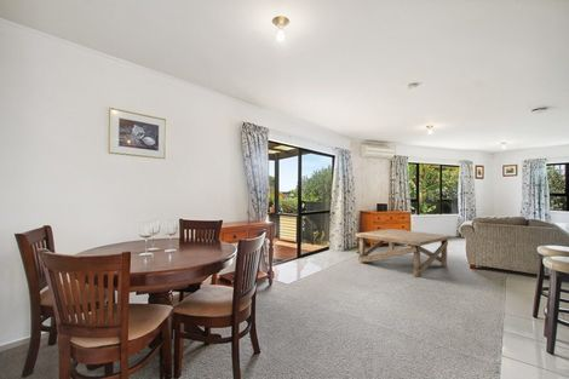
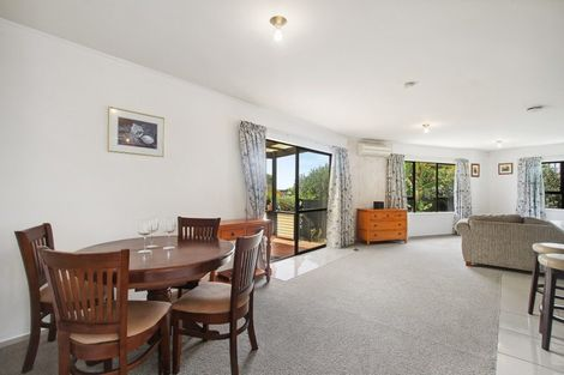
- coffee table [355,228,453,277]
